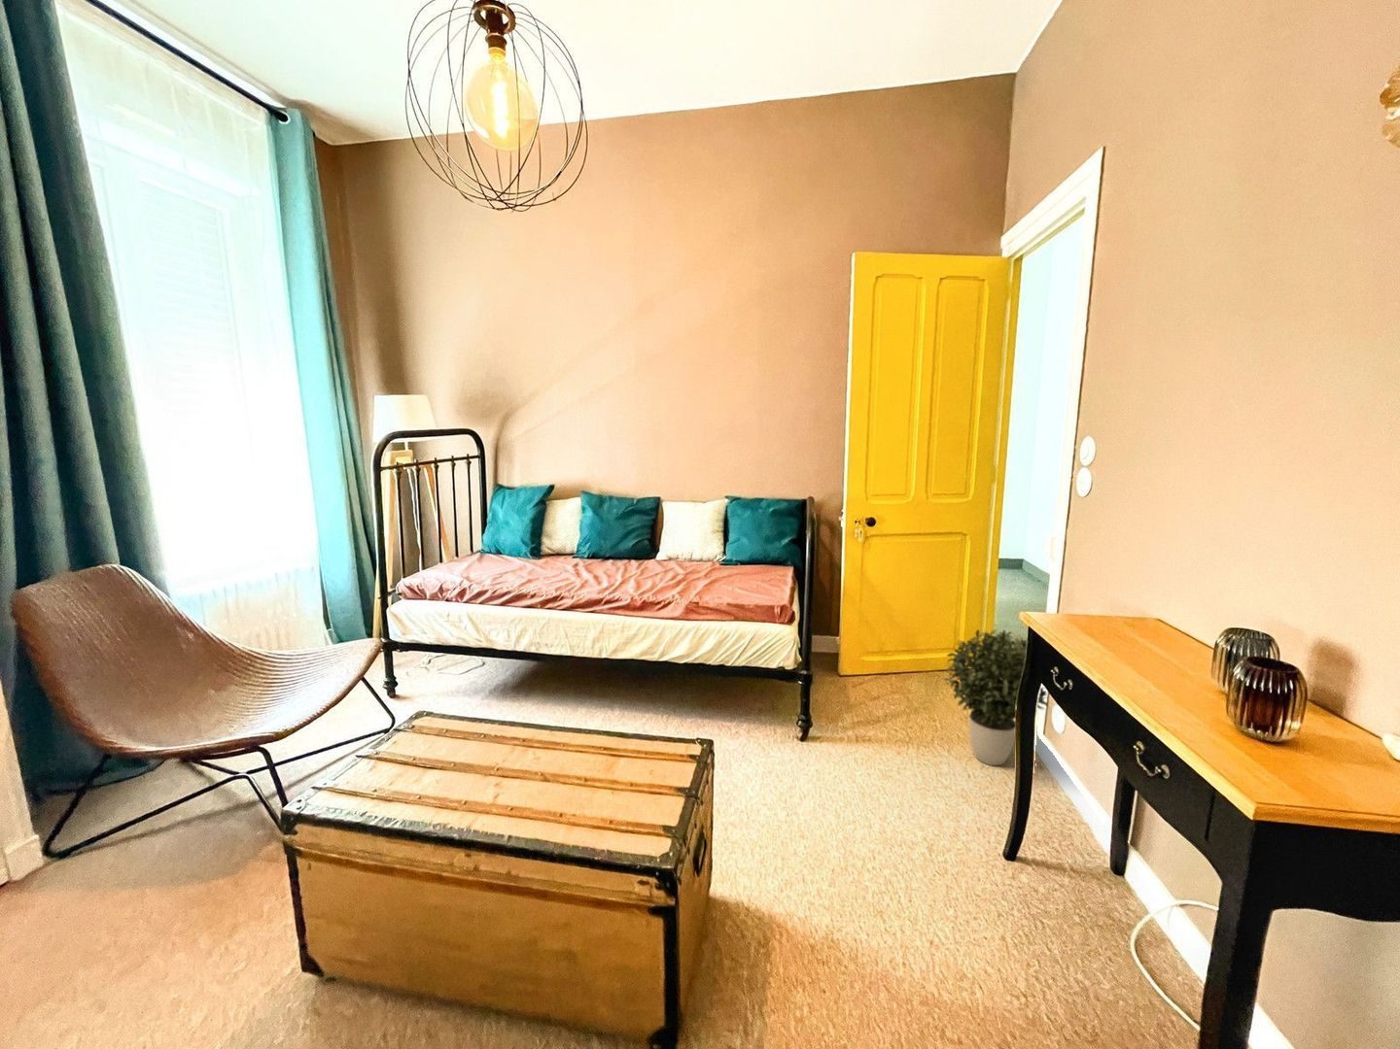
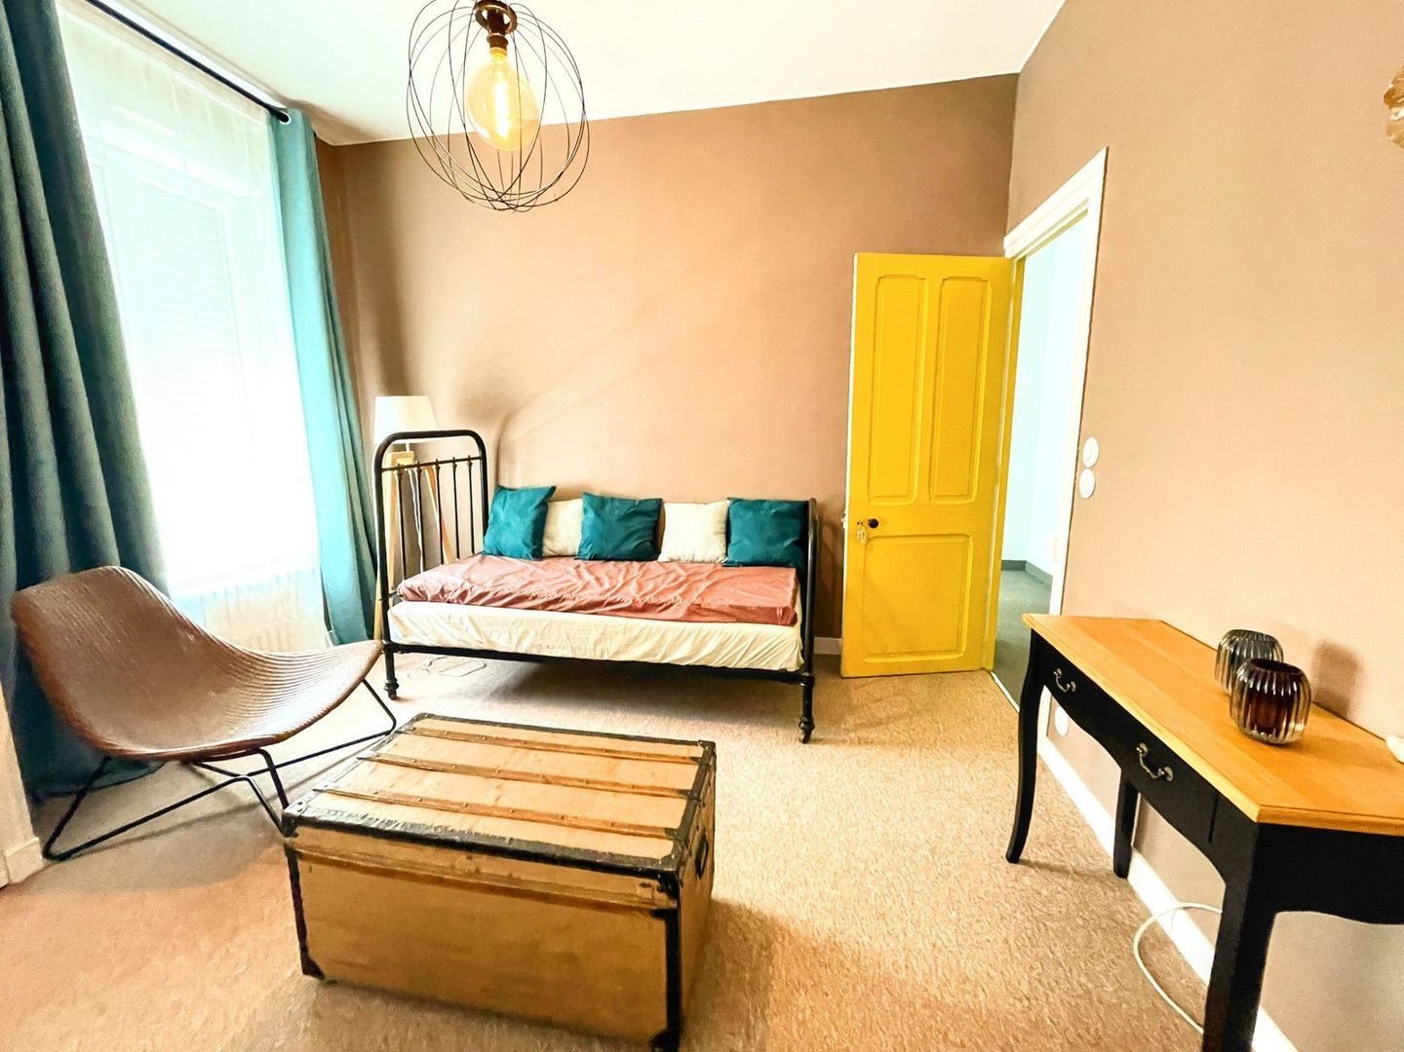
- potted plant [943,628,1051,766]
